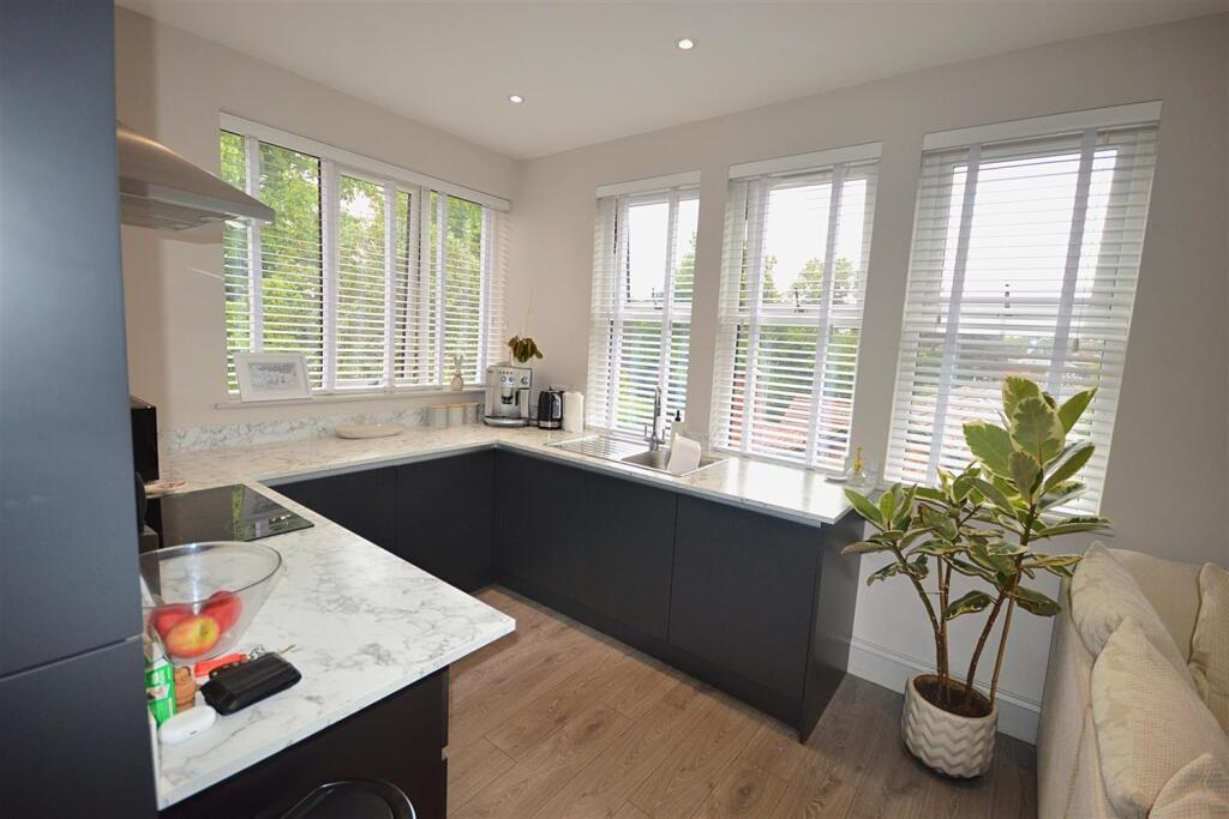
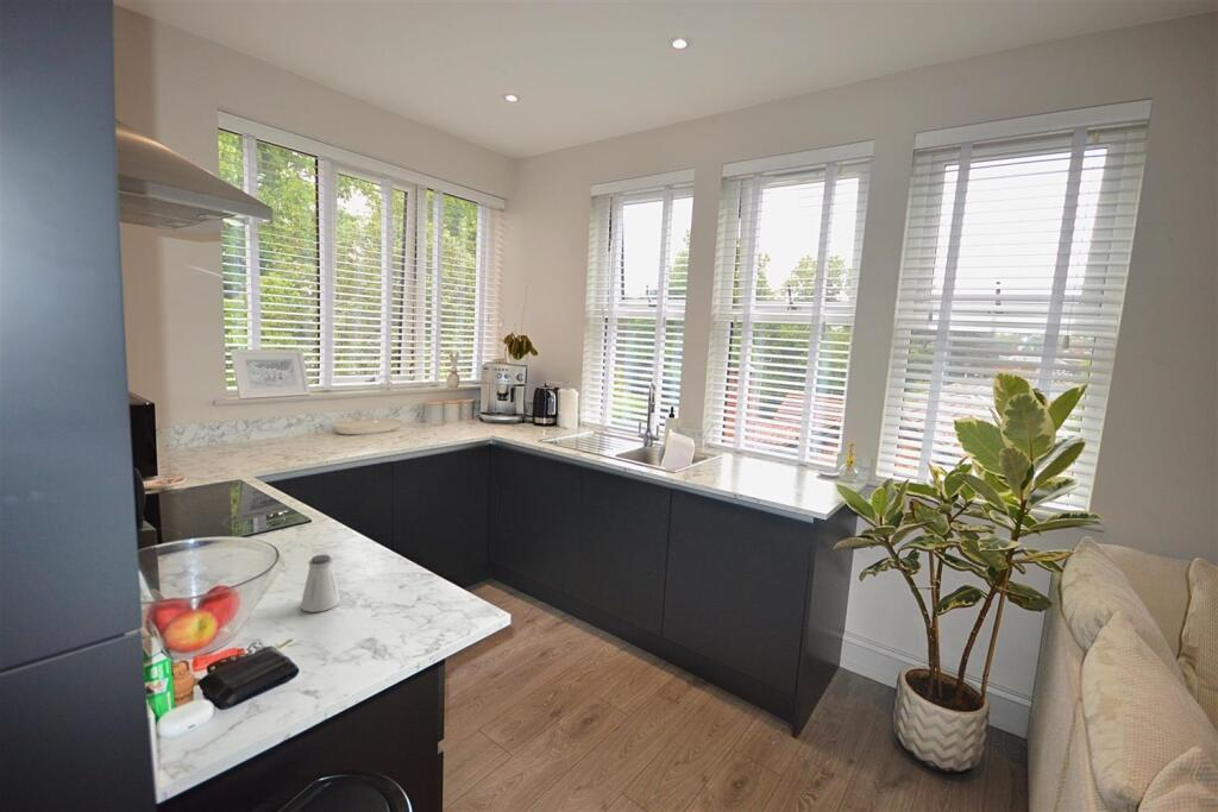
+ saltshaker [300,554,341,613]
